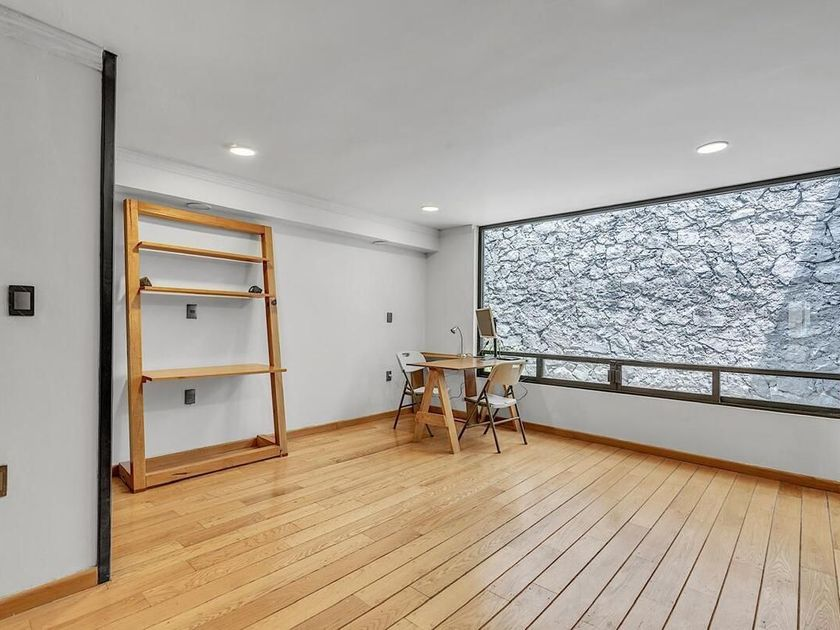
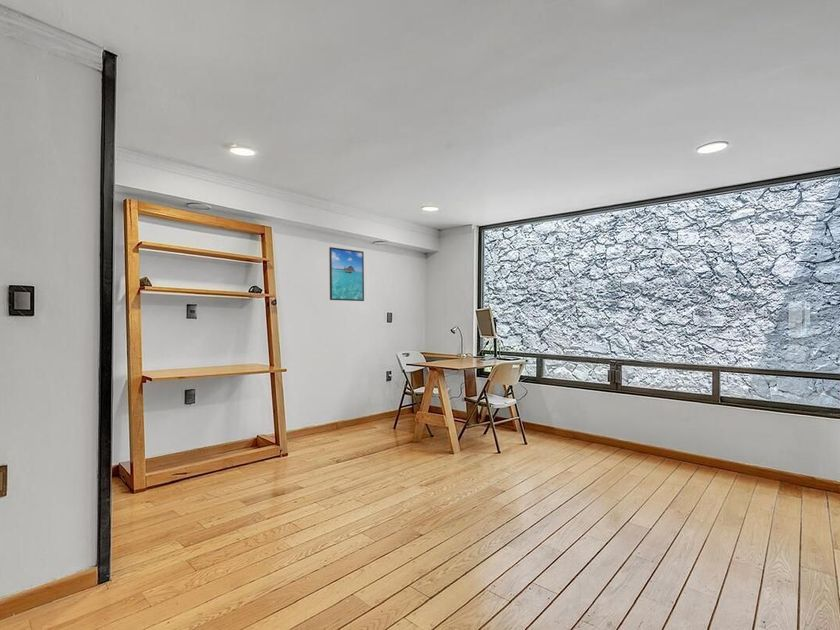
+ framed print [328,246,365,302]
